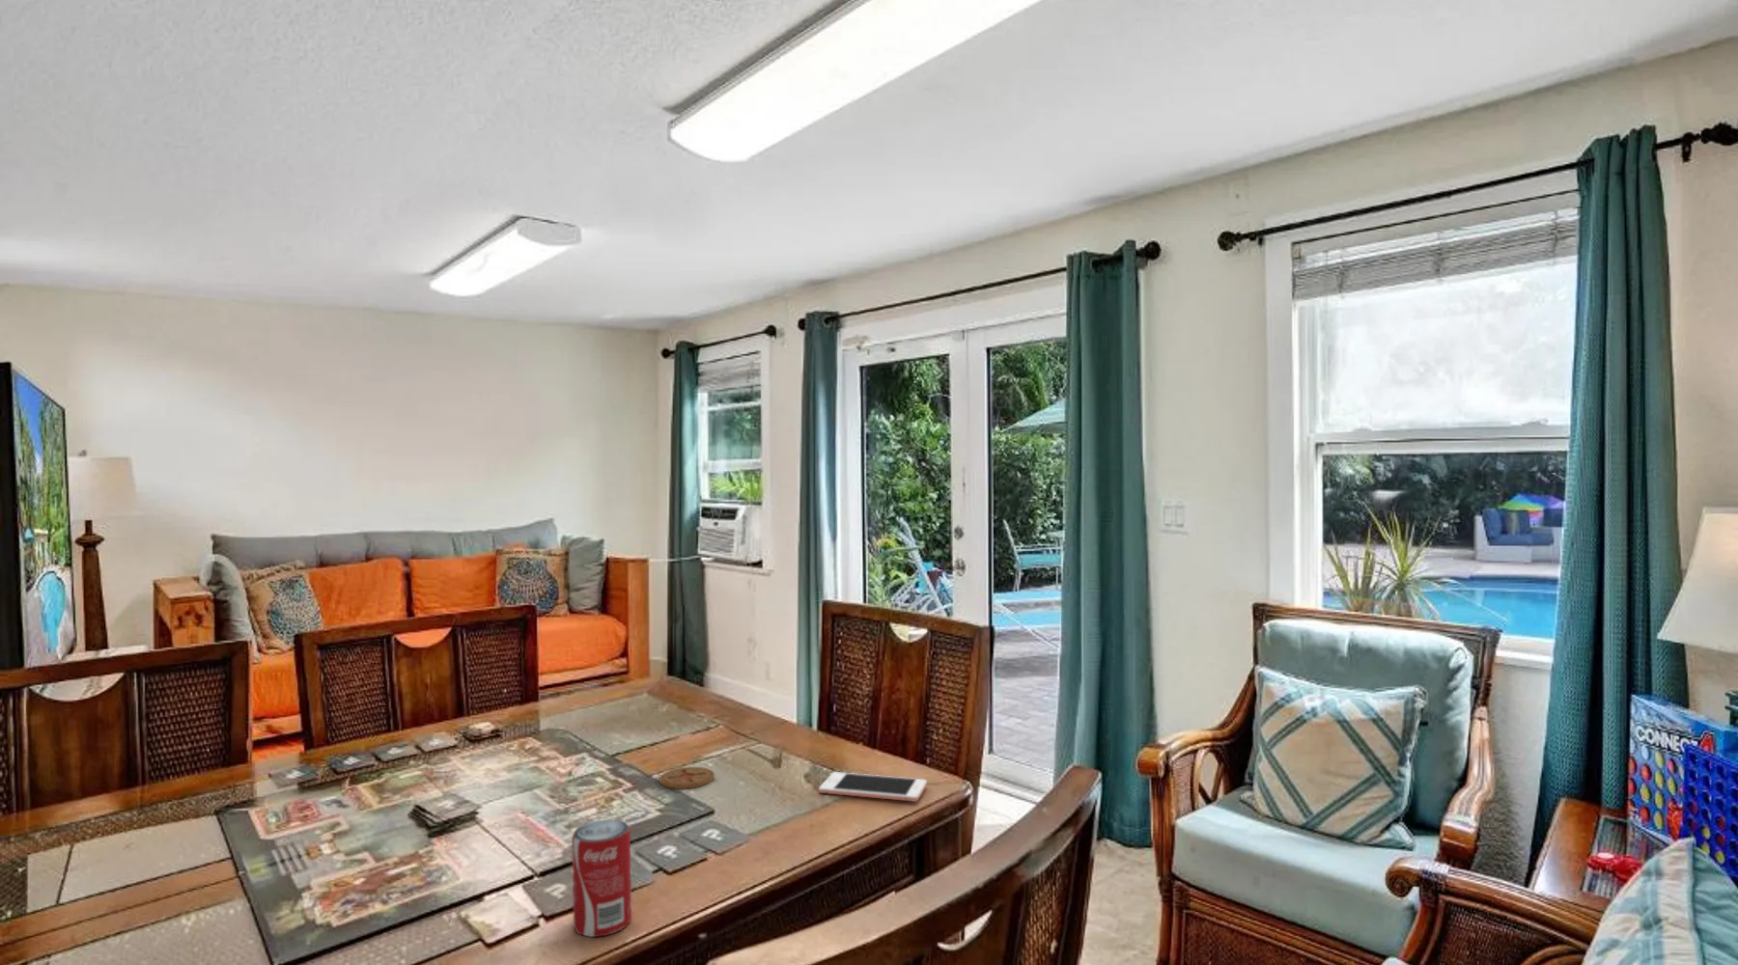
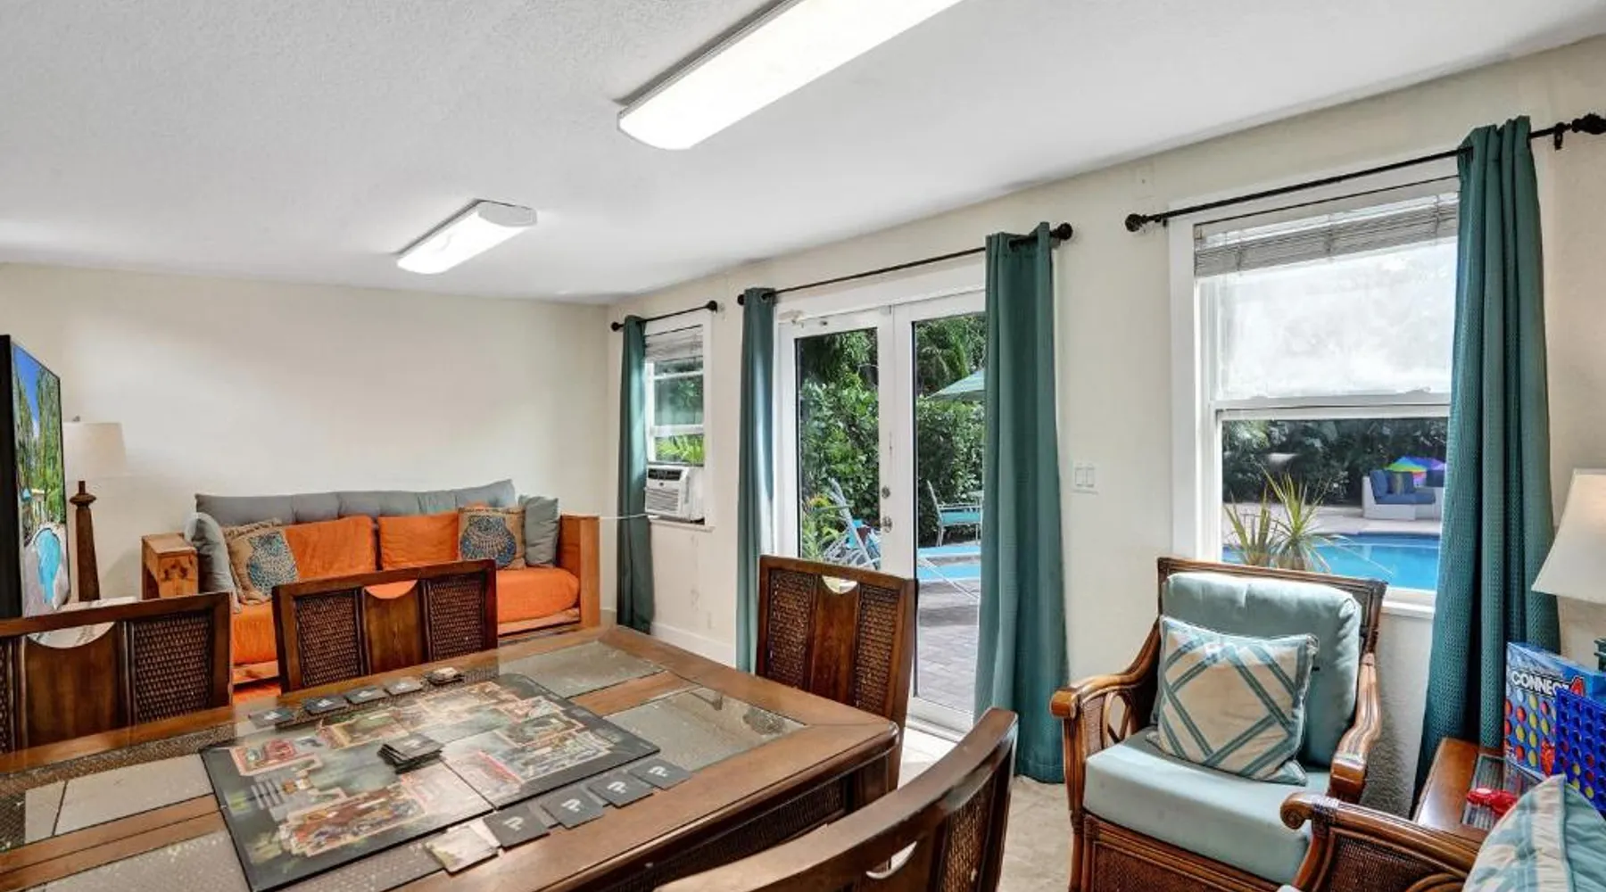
- beverage can [571,819,632,938]
- cell phone [818,771,928,803]
- coaster [657,767,716,790]
